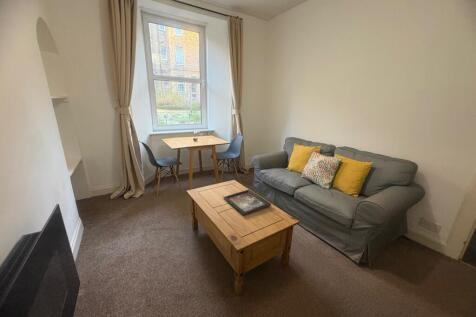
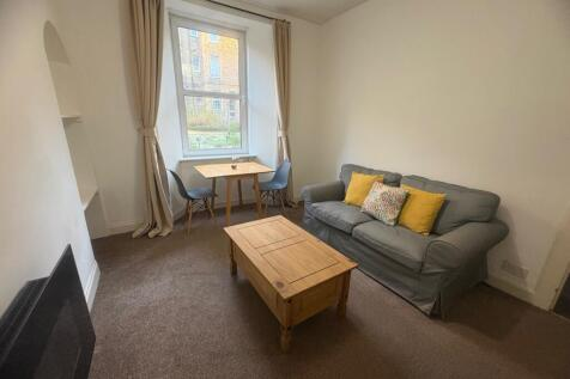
- decorative tray [223,189,272,216]
